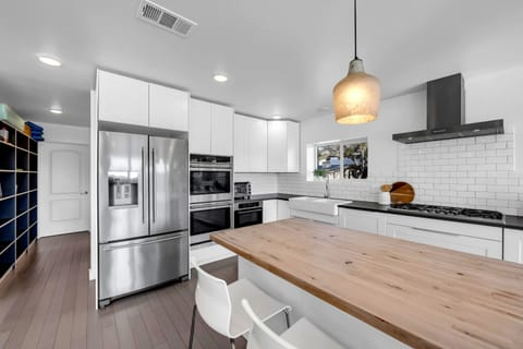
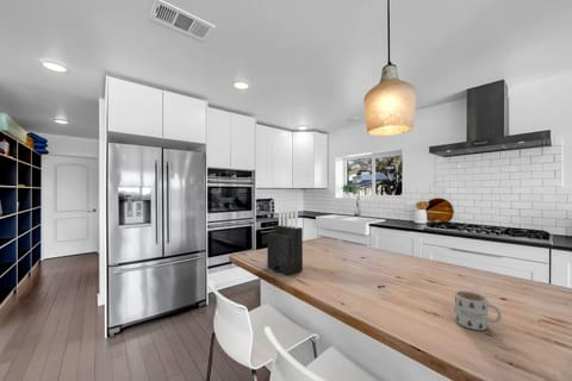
+ mug [454,289,503,331]
+ knife block [266,204,304,276]
